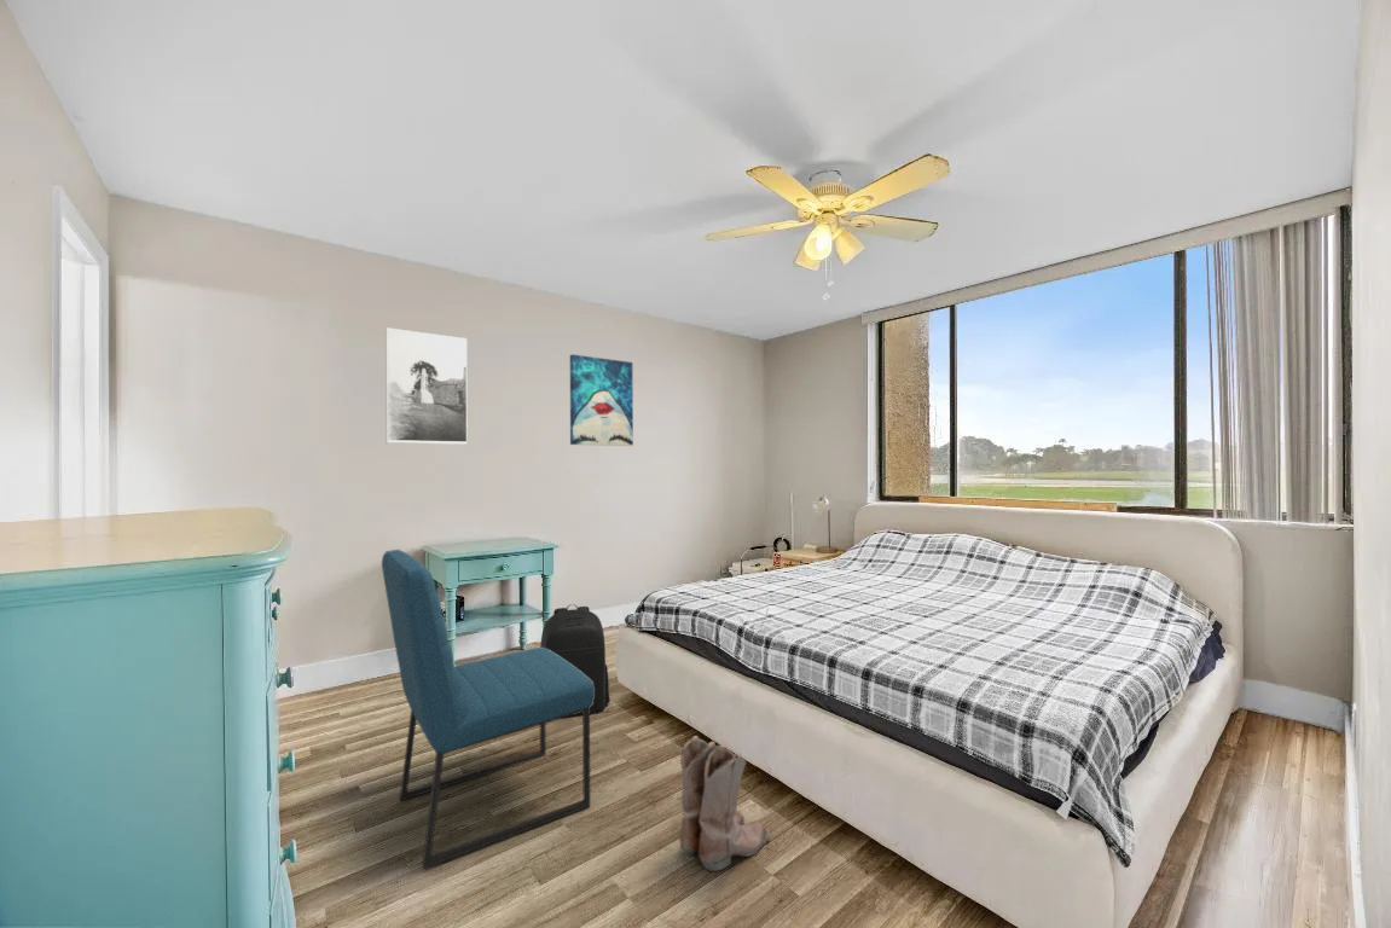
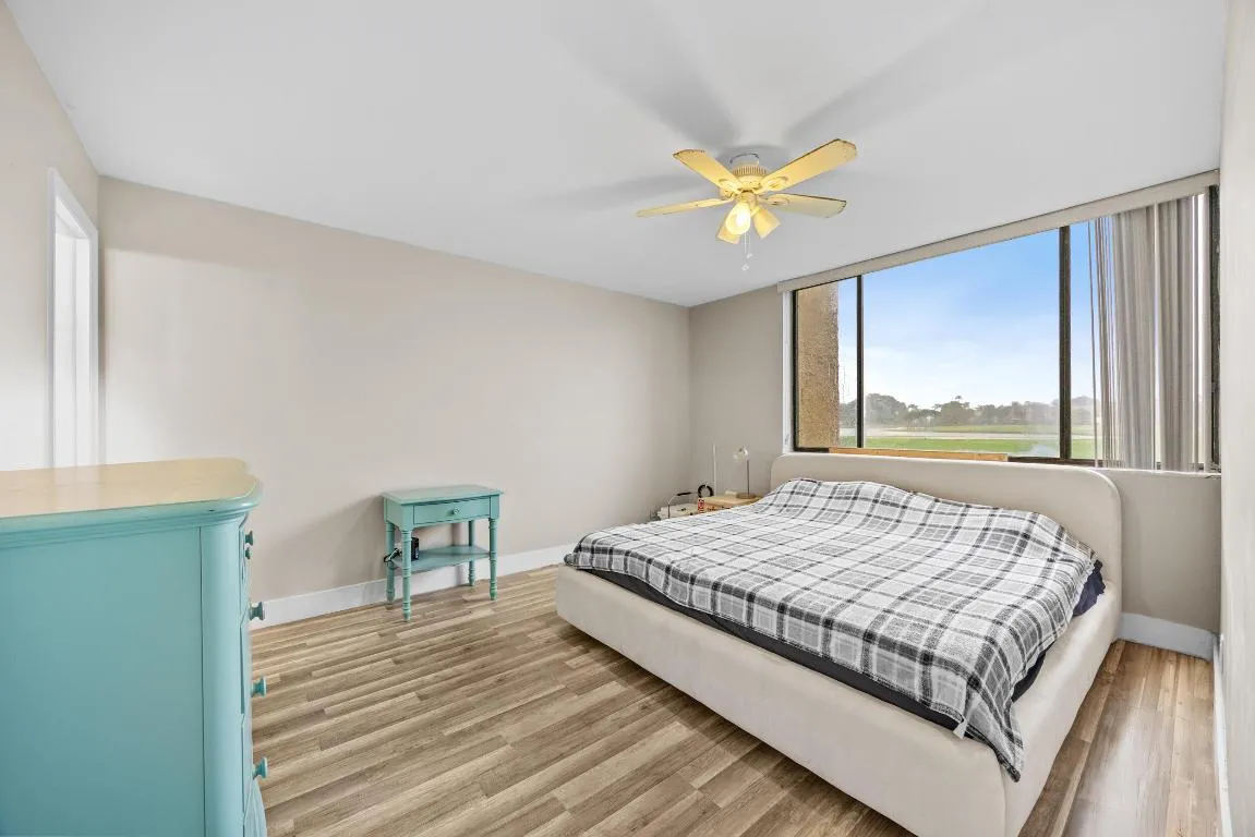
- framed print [384,326,469,446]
- chair [381,549,595,870]
- boots [678,735,770,872]
- wall art [569,353,634,447]
- backpack [539,603,610,717]
